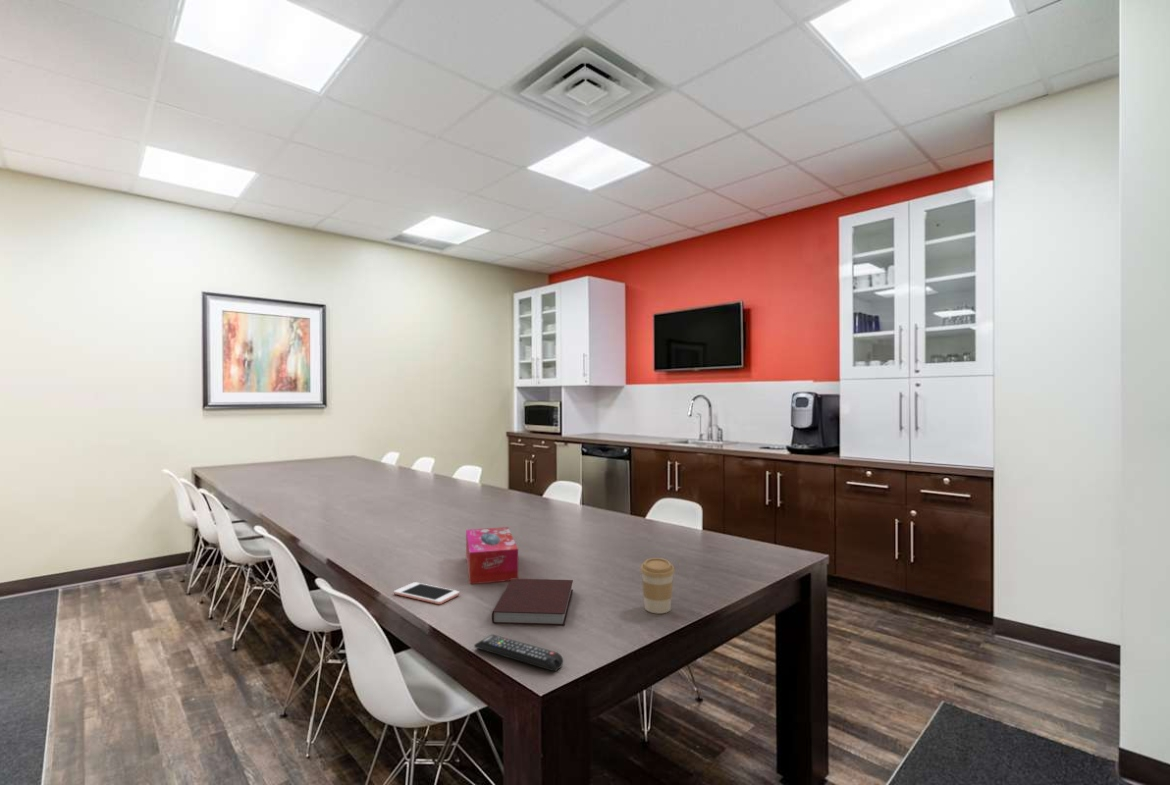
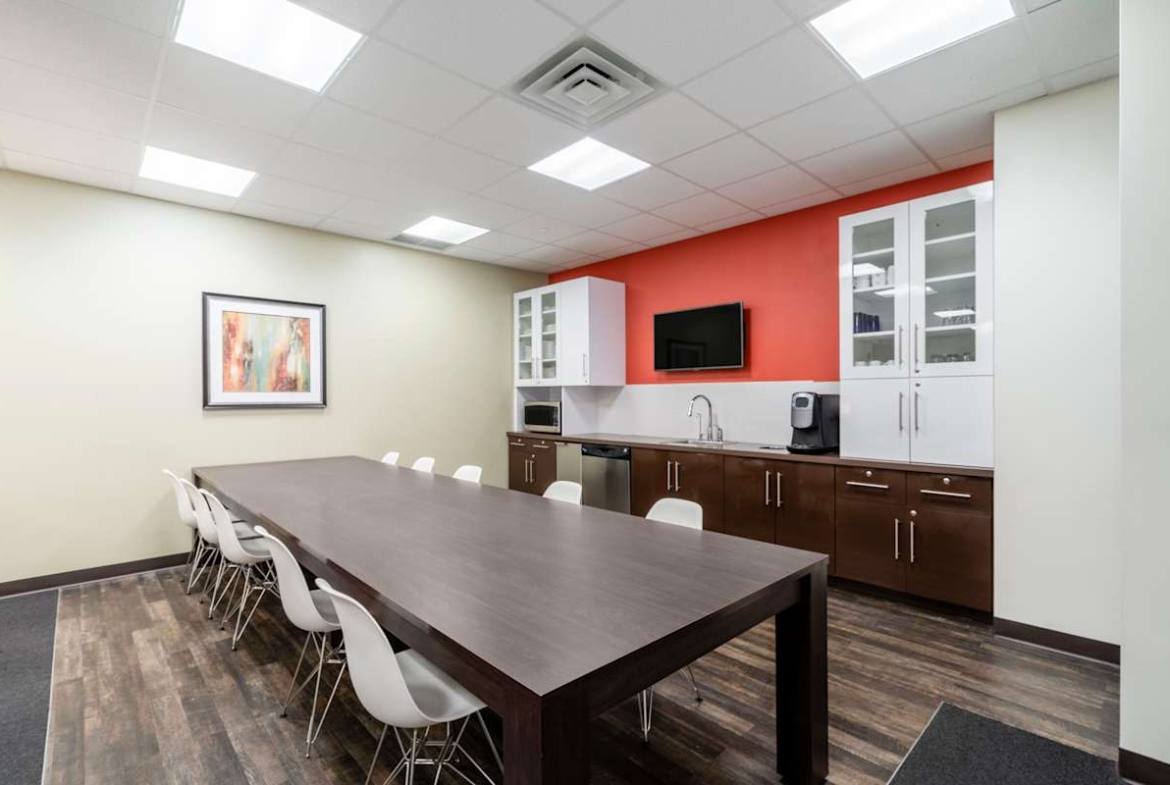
- notebook [491,578,574,626]
- remote control [473,633,564,672]
- coffee cup [640,557,676,614]
- cell phone [393,581,460,605]
- tissue box [465,526,519,585]
